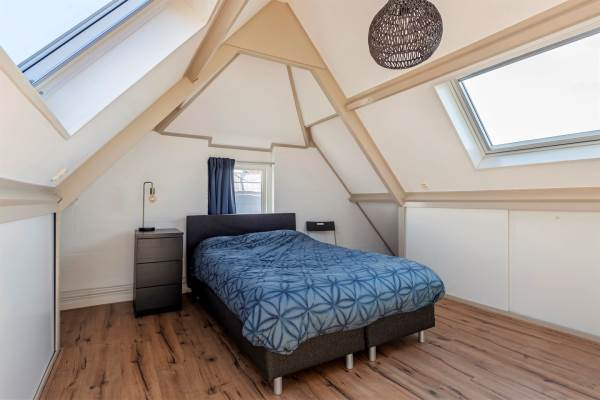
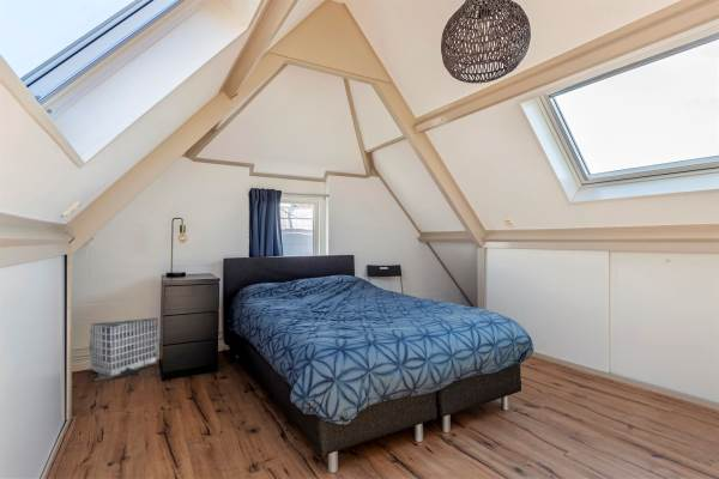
+ architectural model [87,316,159,383]
